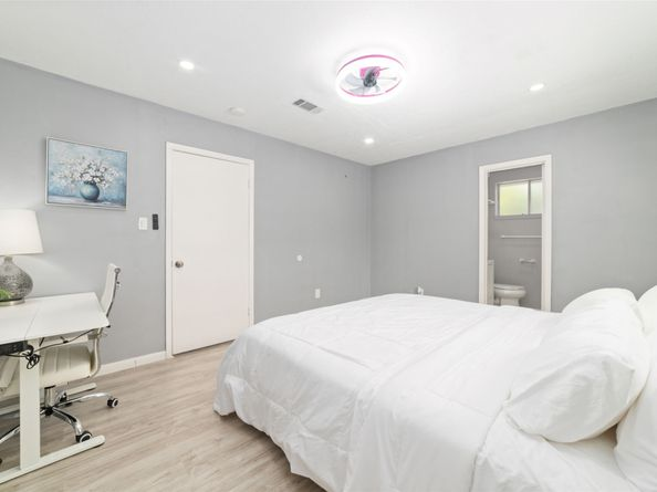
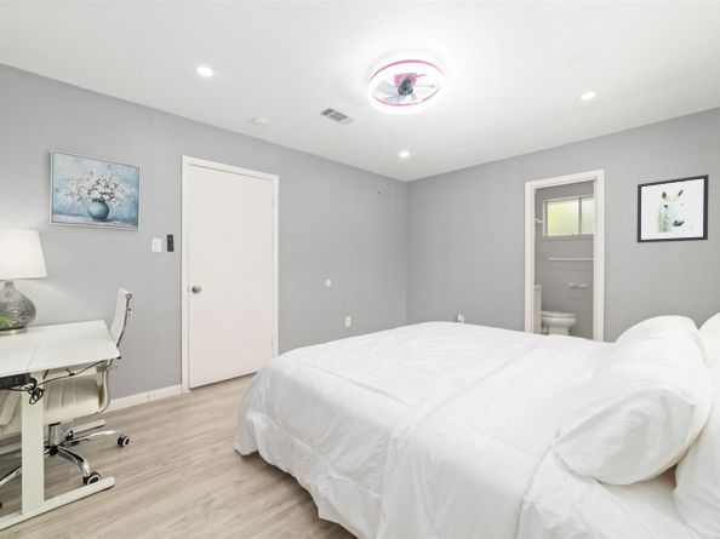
+ wall art [636,173,710,243]
